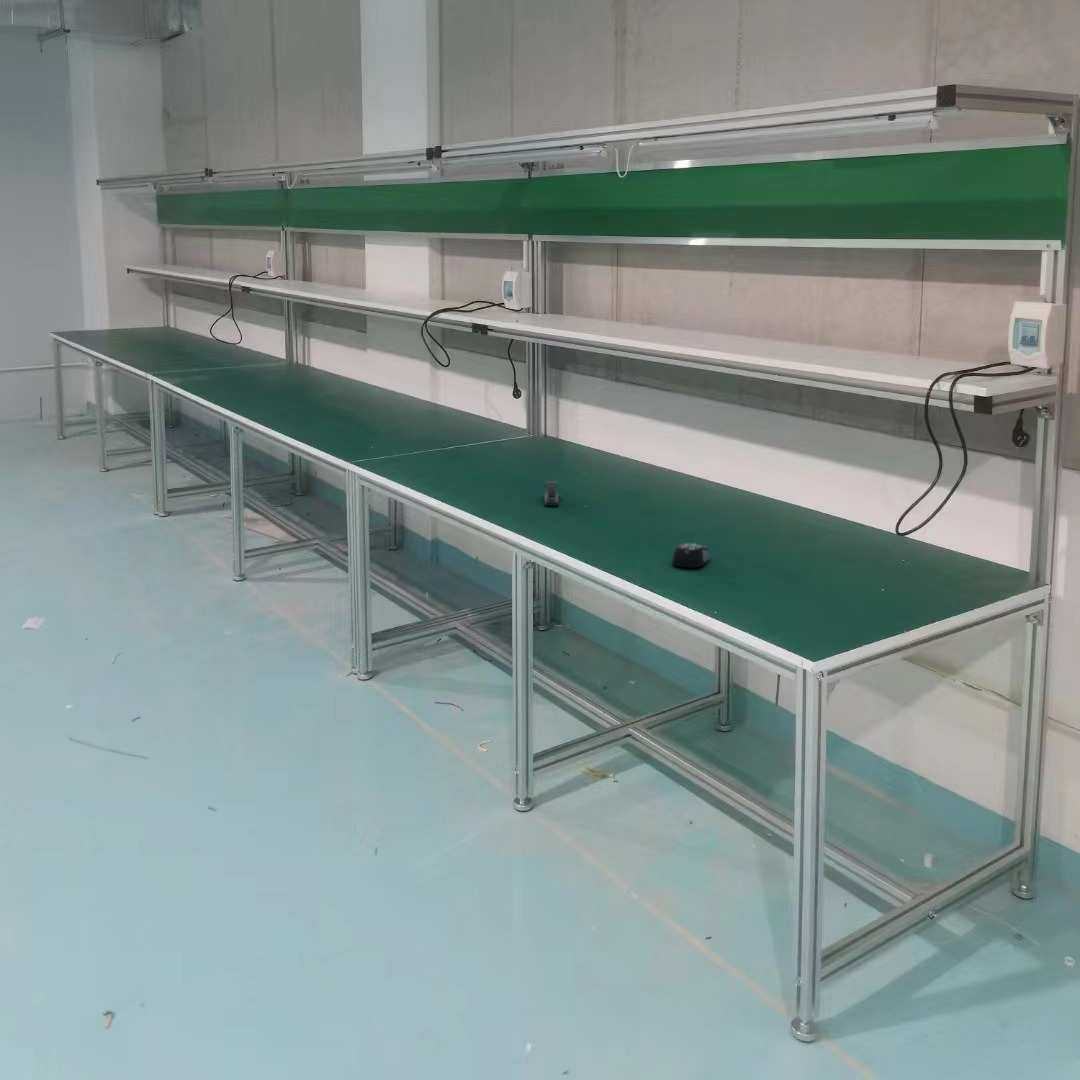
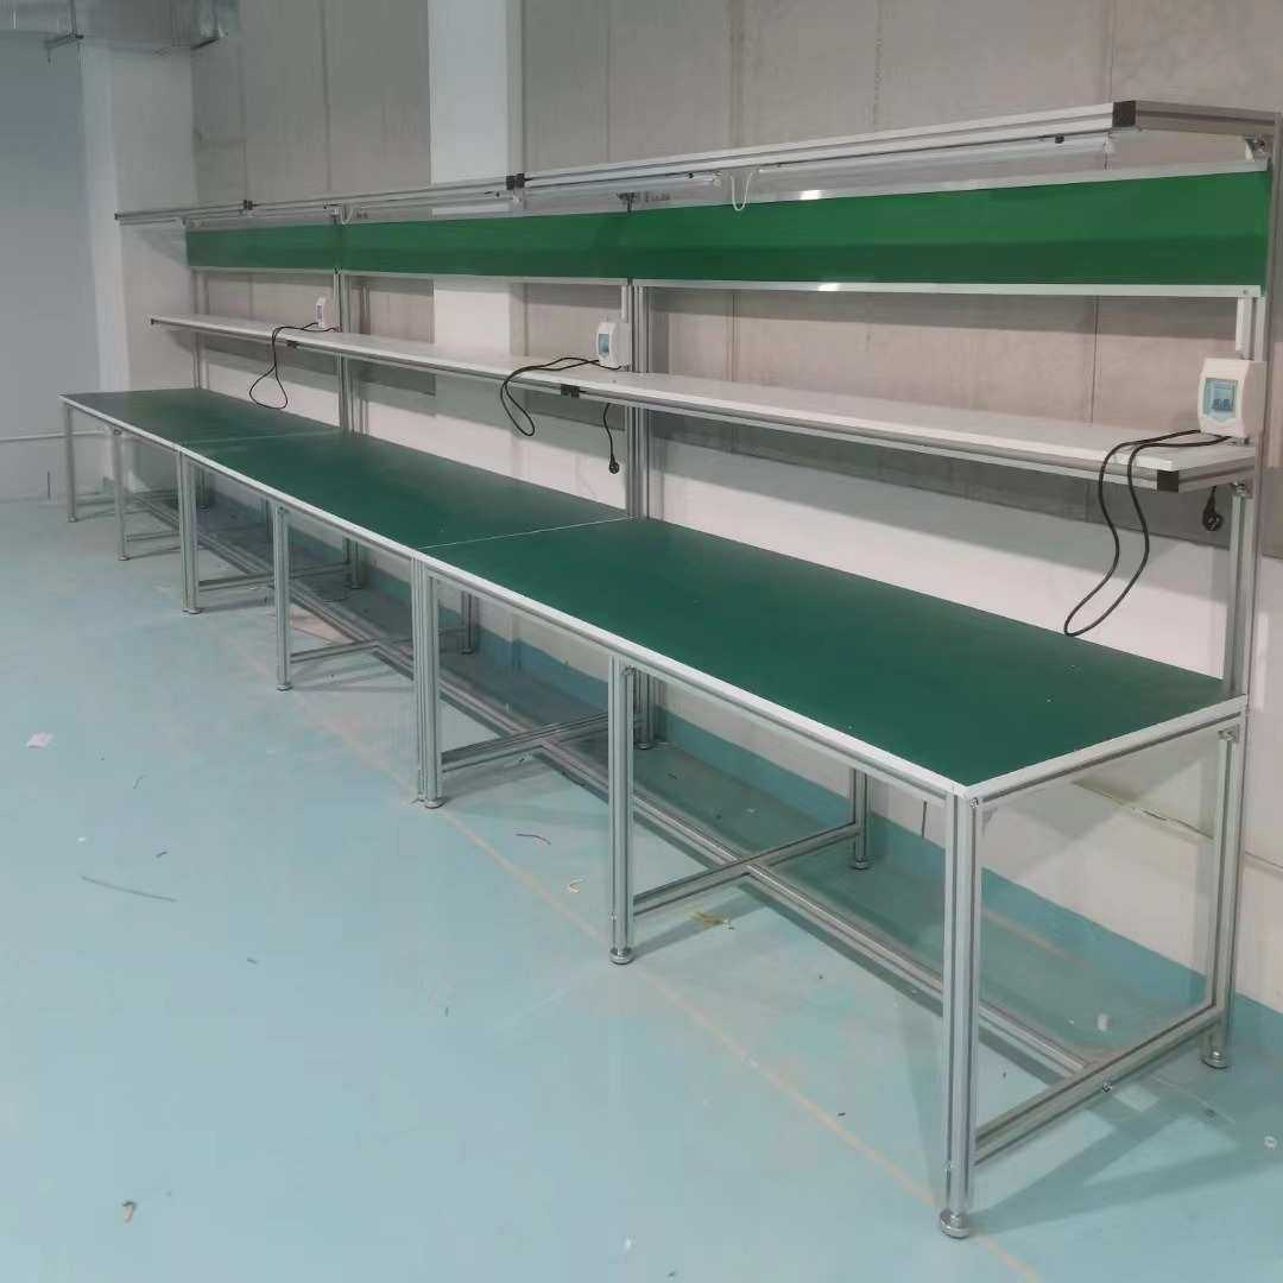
- stapler [542,480,560,507]
- computer mouse [671,542,710,568]
